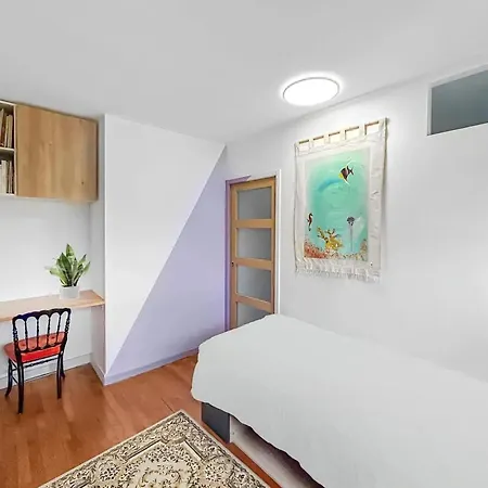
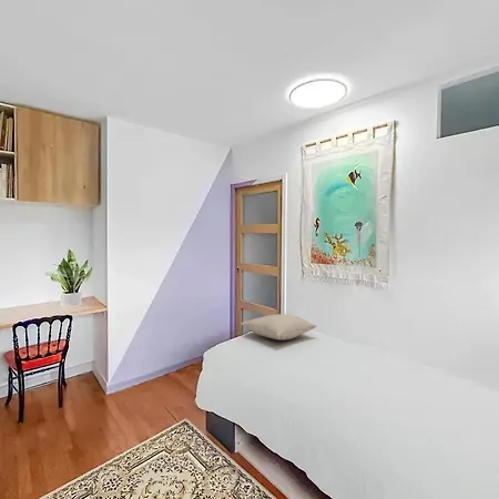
+ pillow [240,313,318,342]
